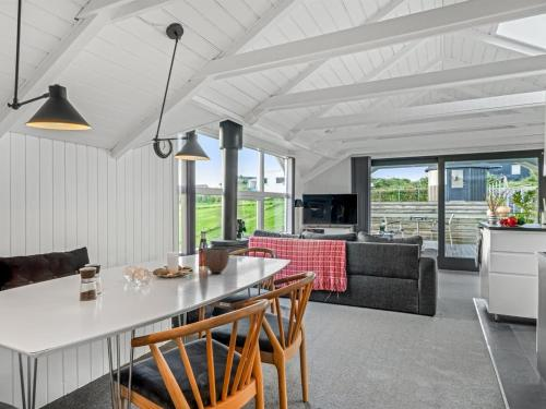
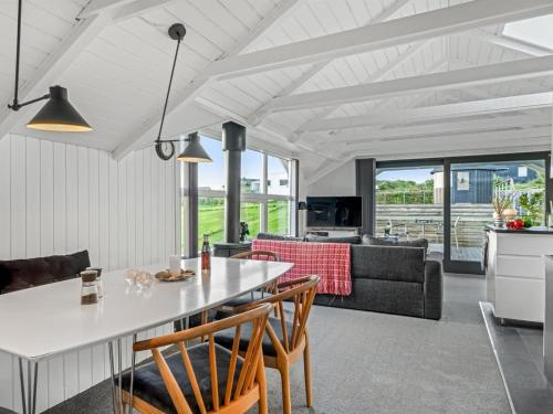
- decorative bowl [202,246,230,274]
